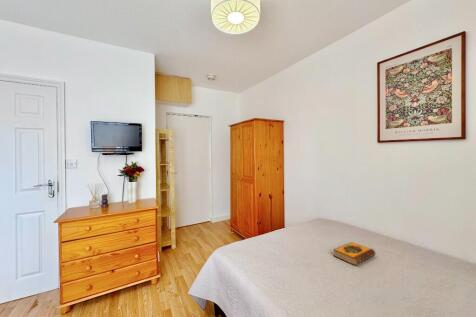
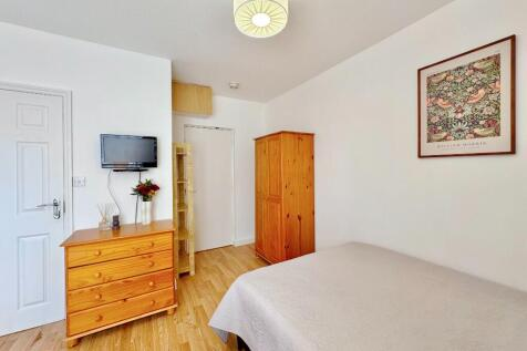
- hardback book [332,241,377,266]
